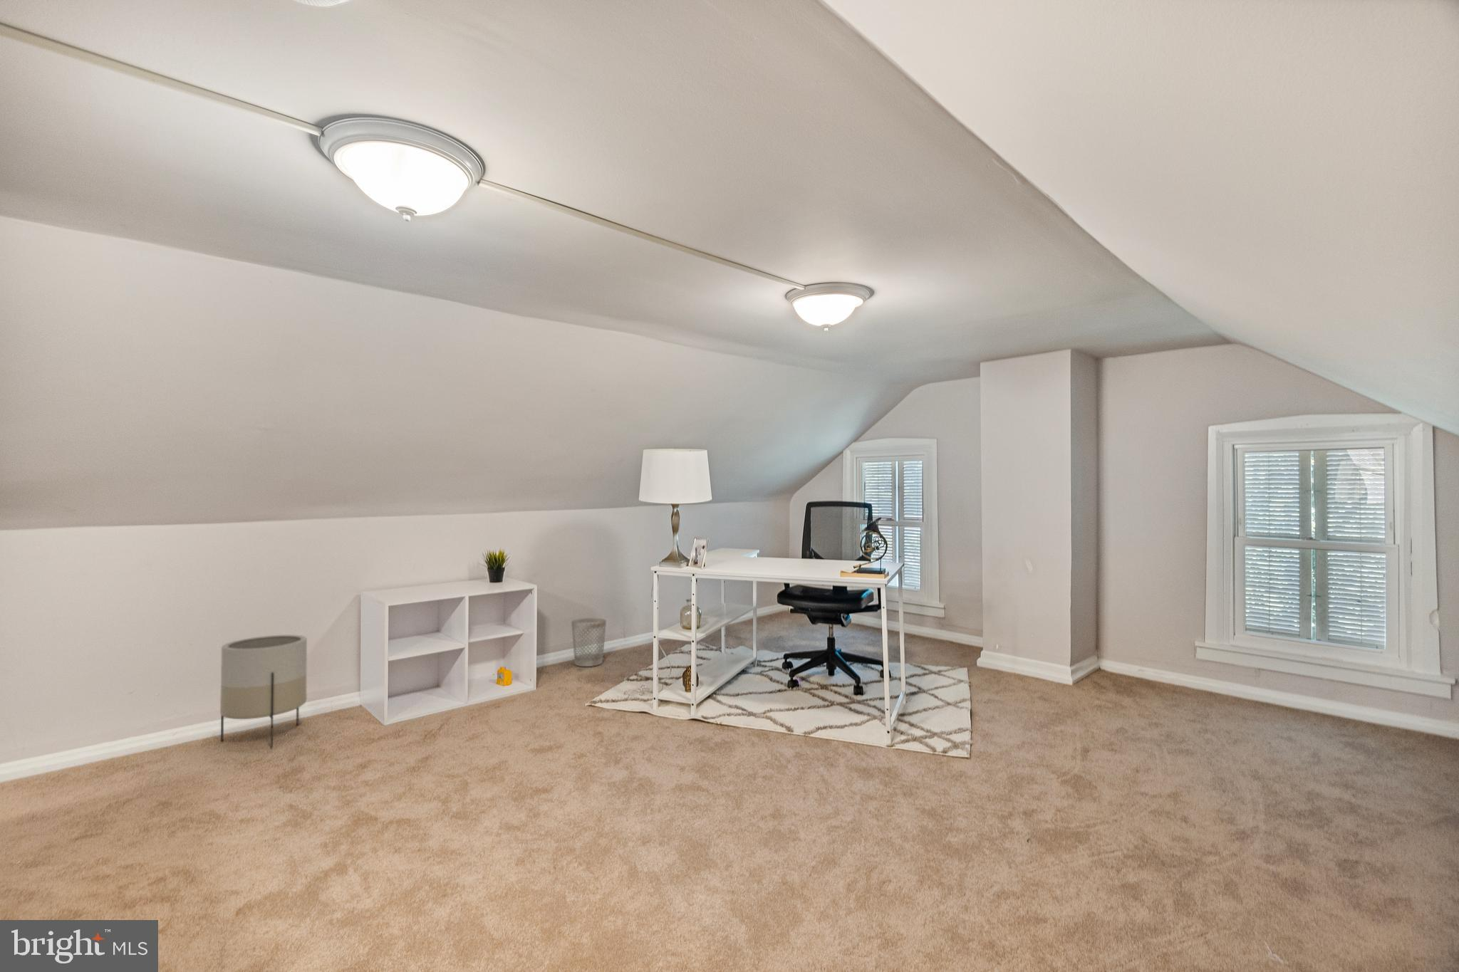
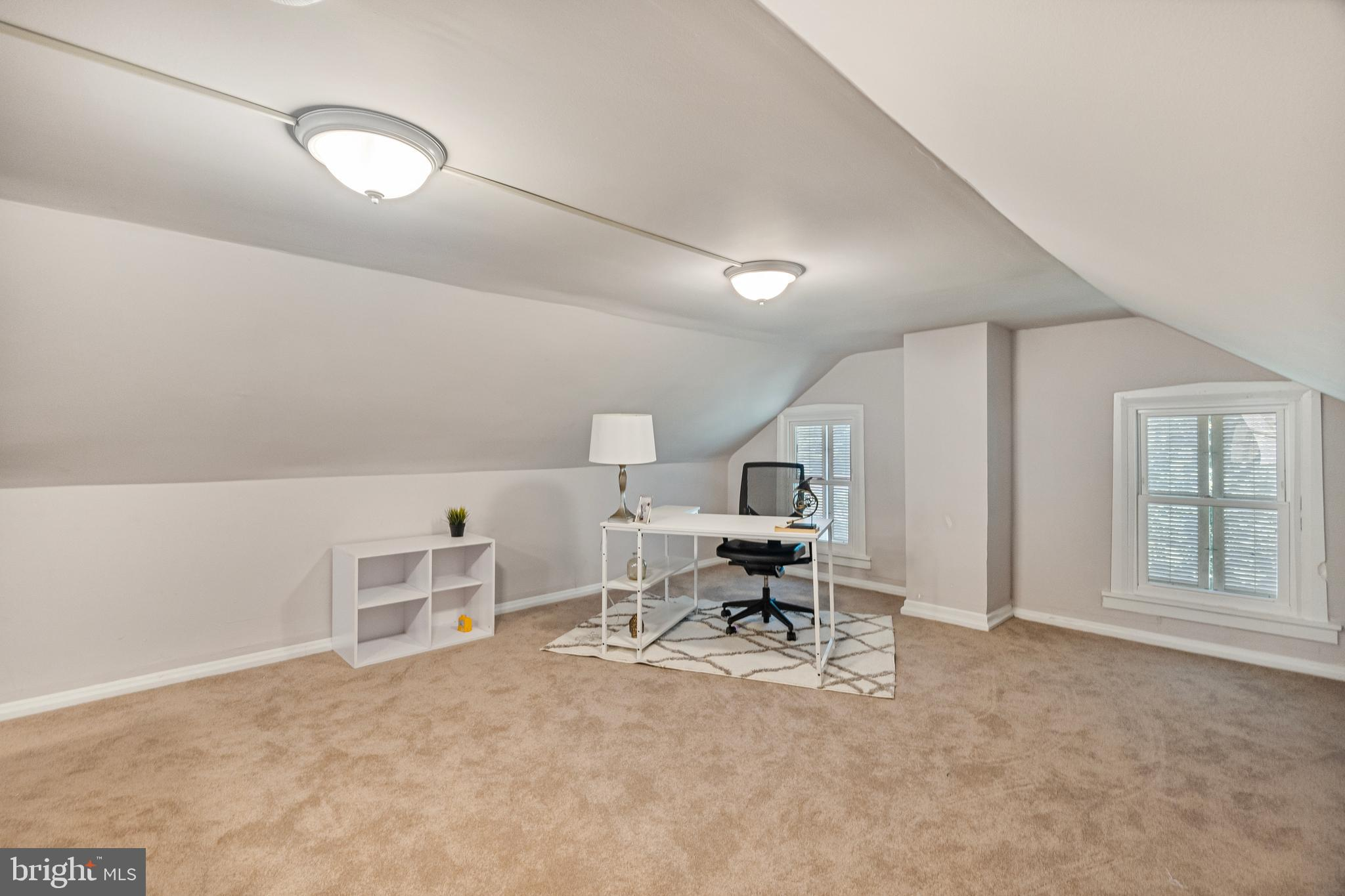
- wastebasket [571,617,607,667]
- planter [219,635,308,749]
